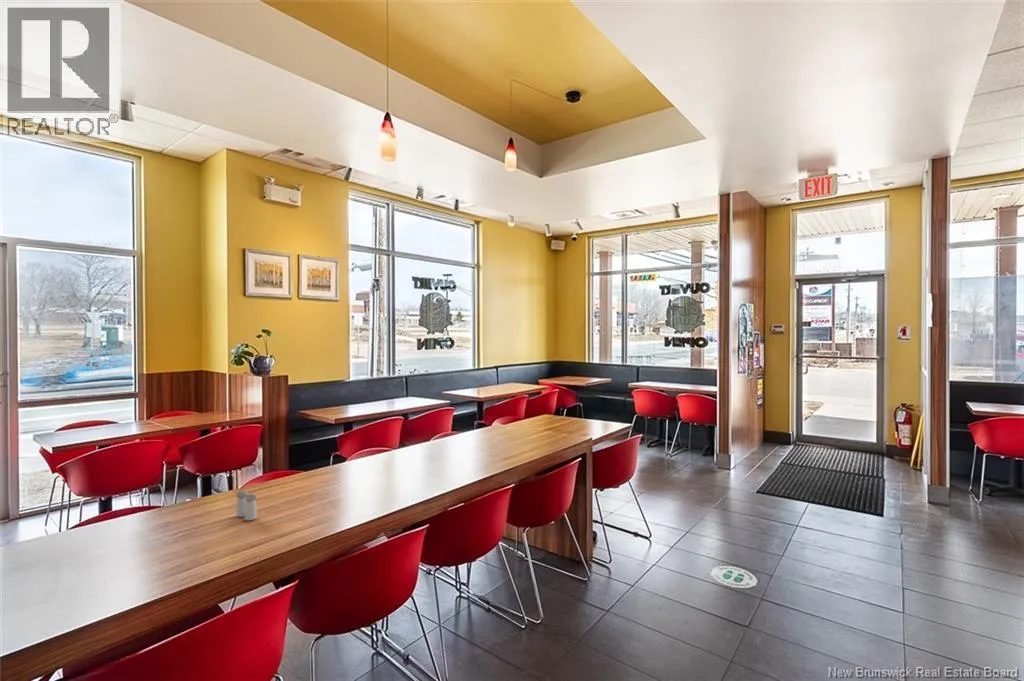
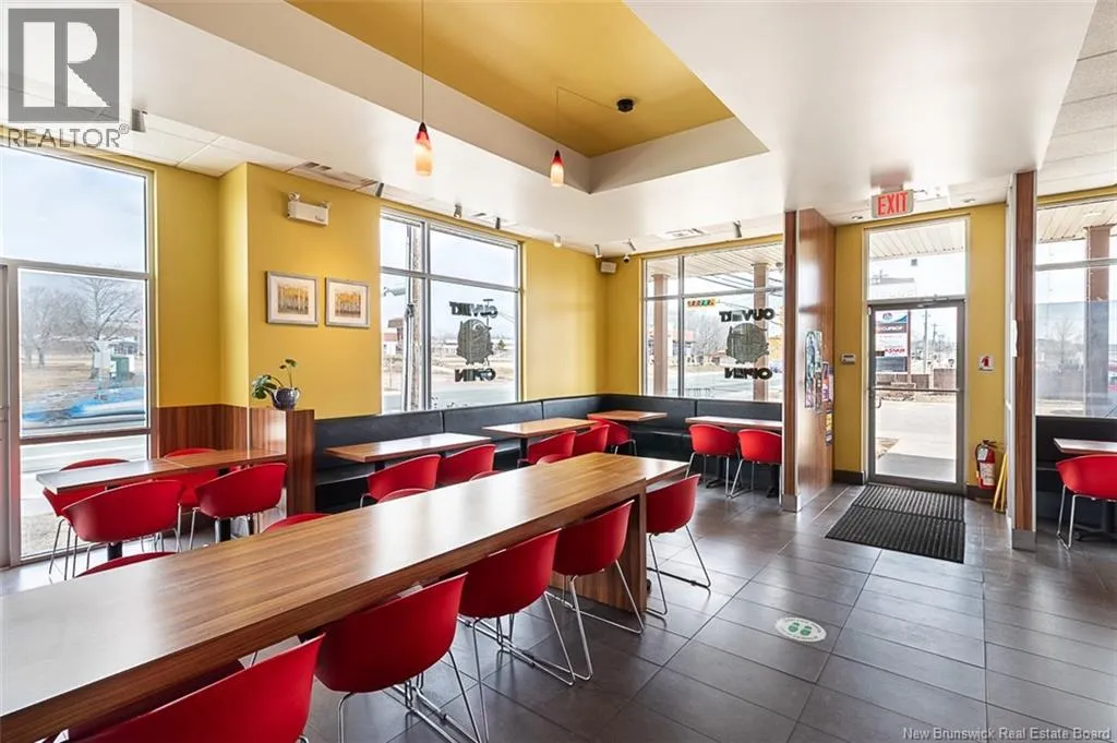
- salt and pepper shaker [235,489,258,521]
